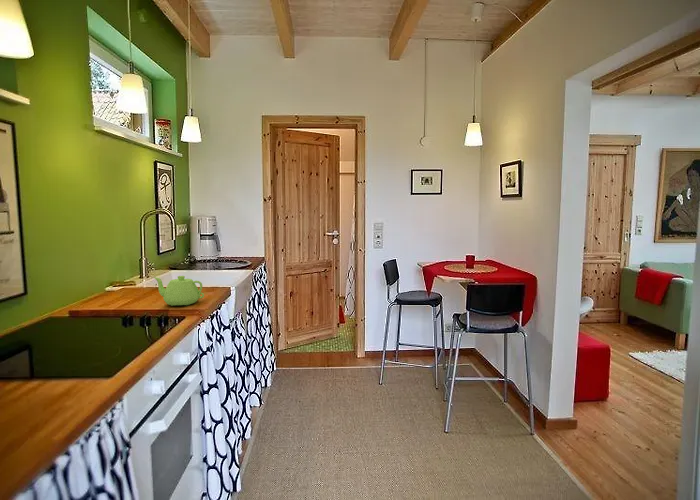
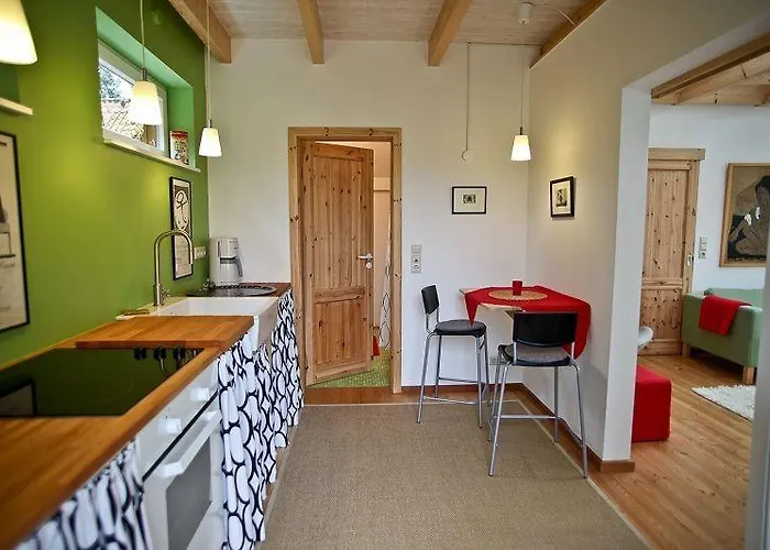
- teapot [153,275,205,307]
